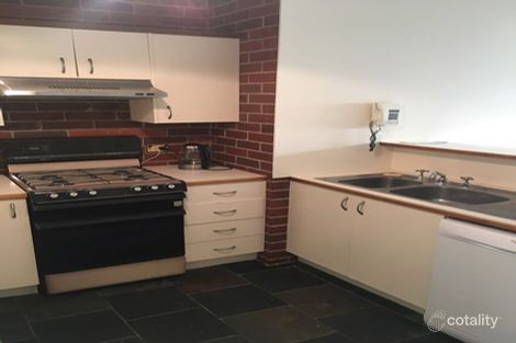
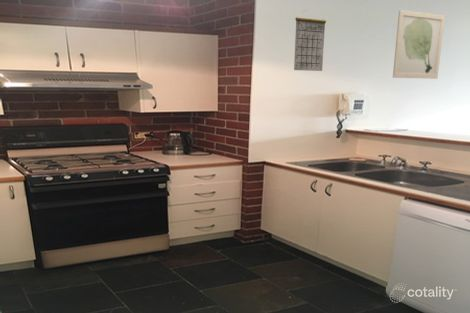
+ wall art [392,9,446,80]
+ calendar [293,10,327,72]
